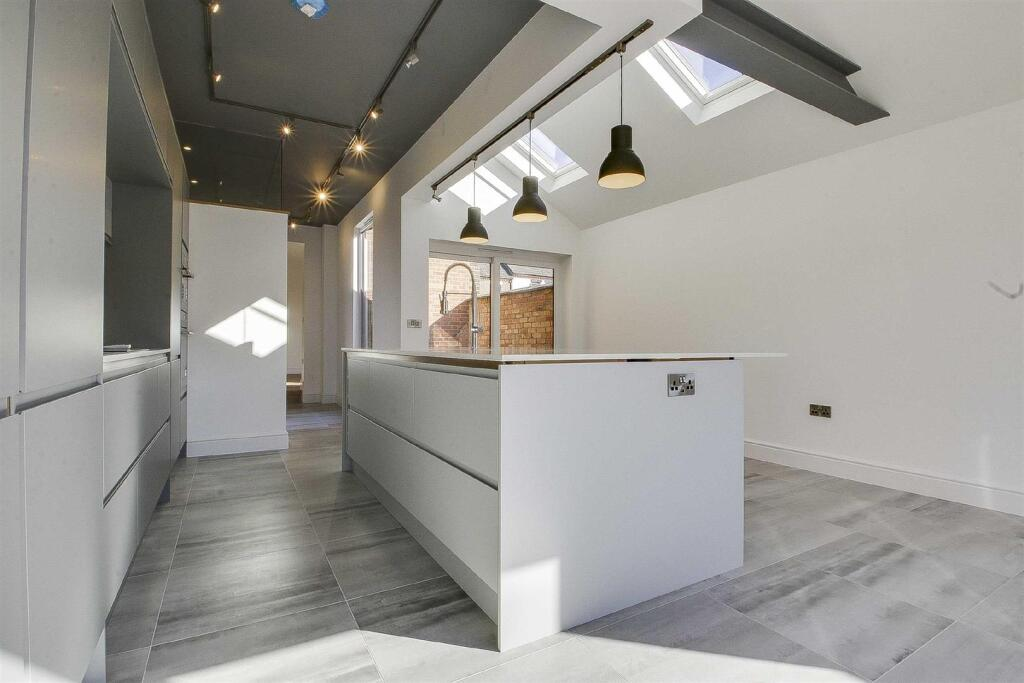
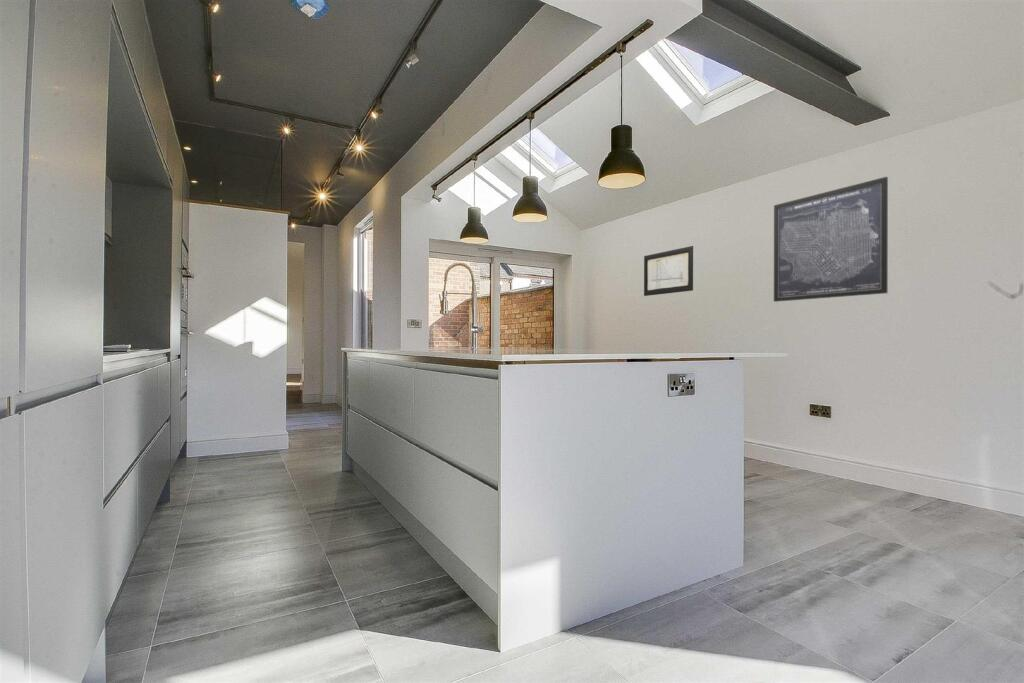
+ wall art [643,245,694,297]
+ wall art [773,176,889,303]
